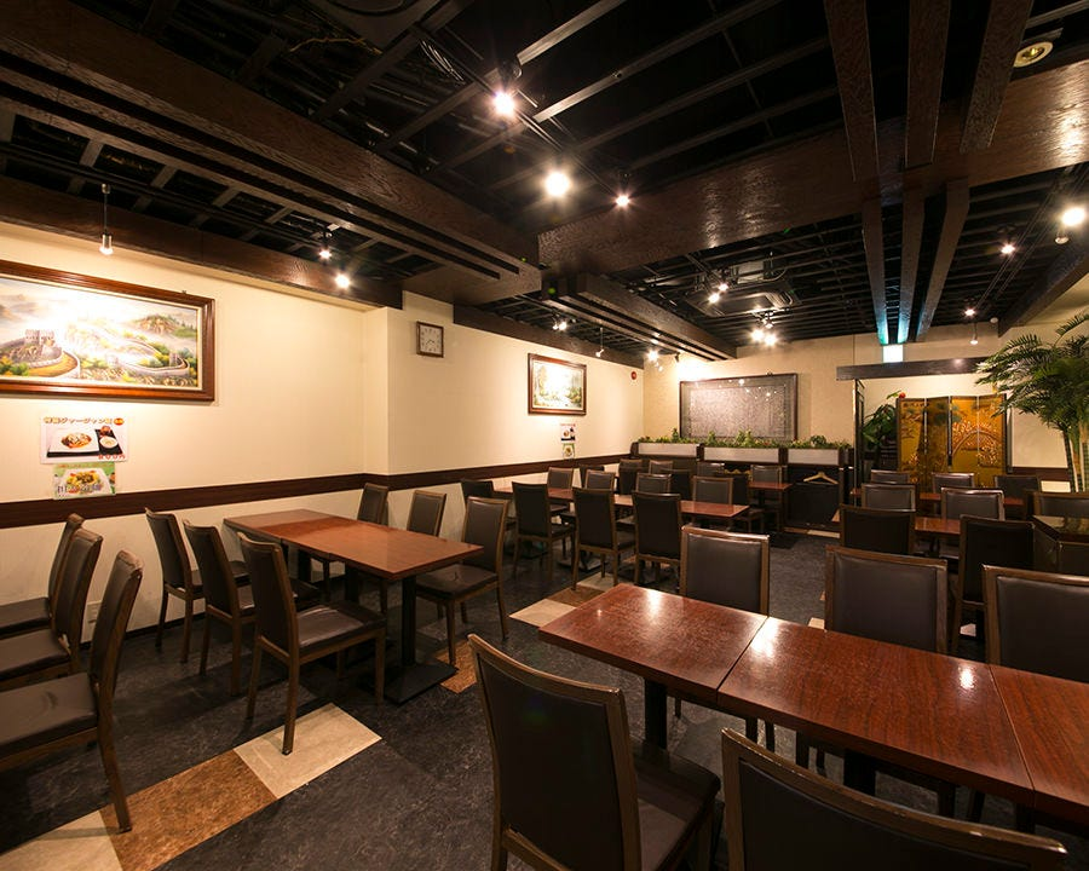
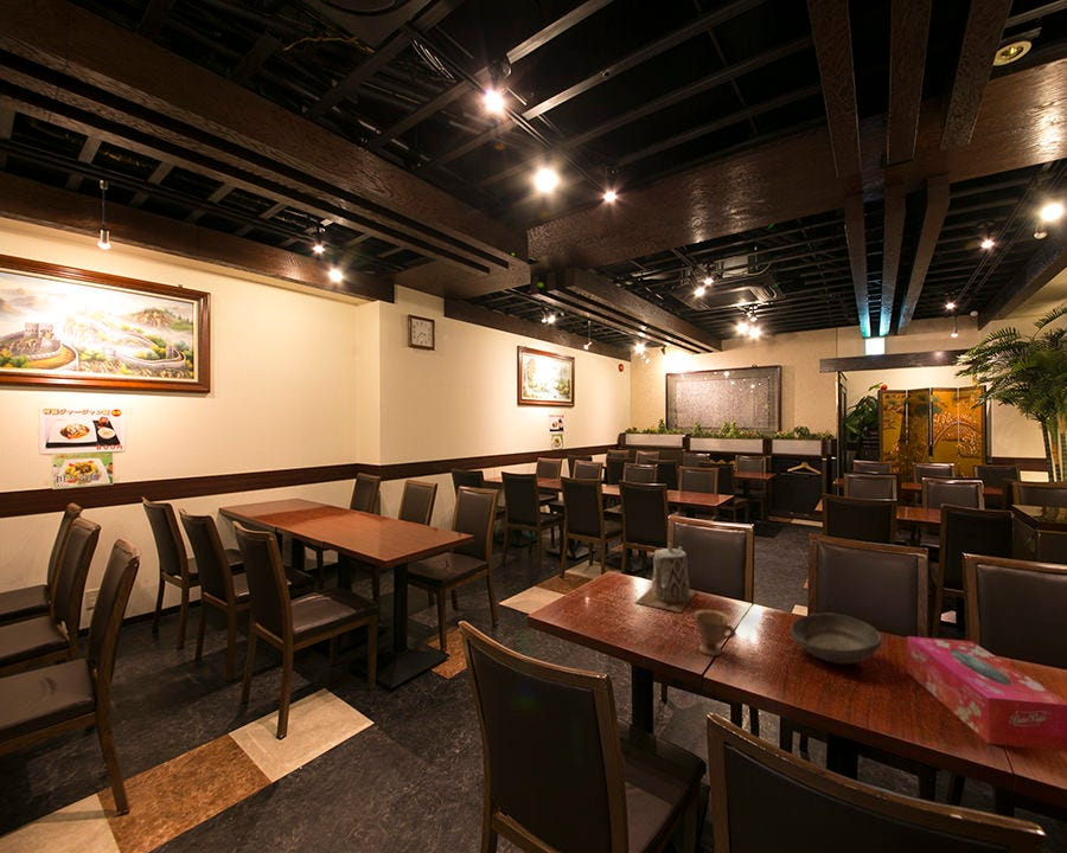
+ teacup [692,608,737,656]
+ tissue box [906,635,1067,753]
+ teapot [634,541,698,614]
+ bowl [790,613,883,665]
